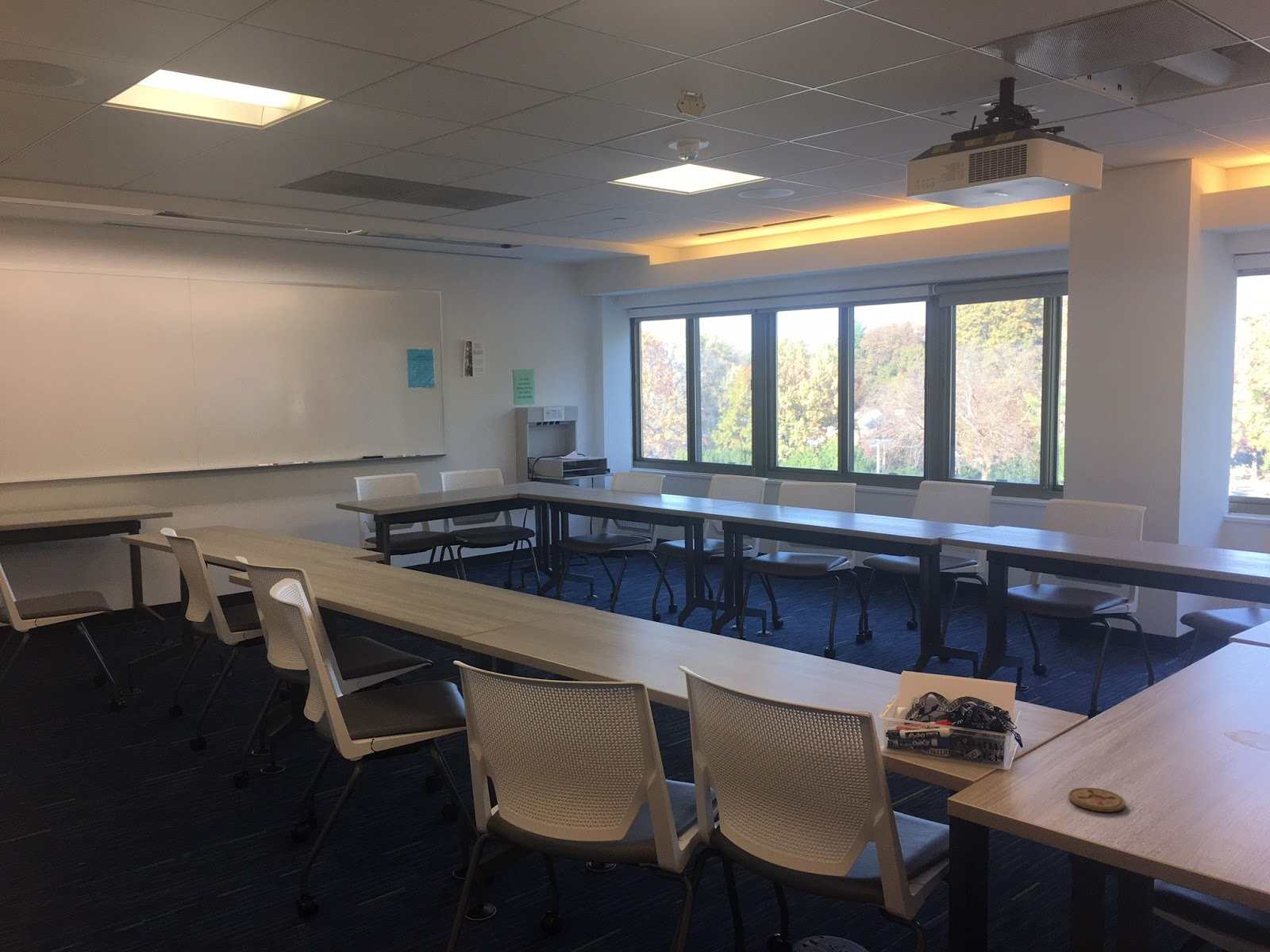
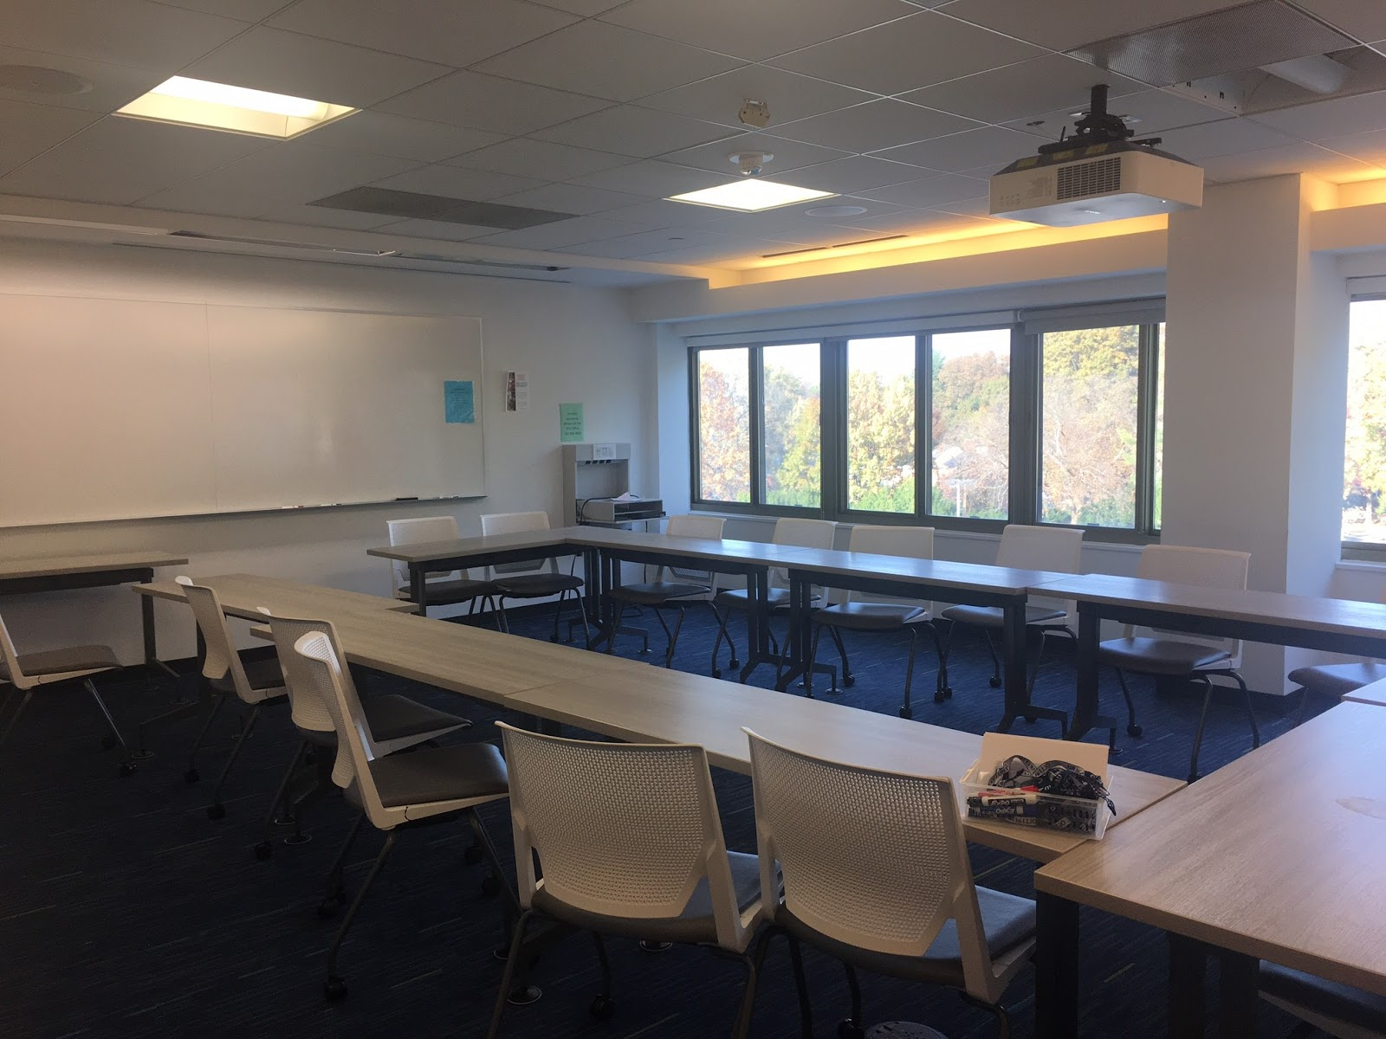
- coaster [1068,787,1126,813]
